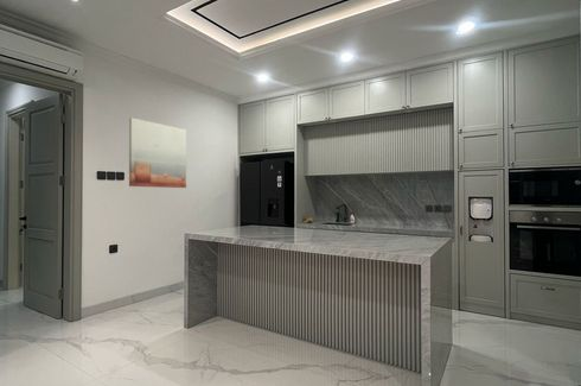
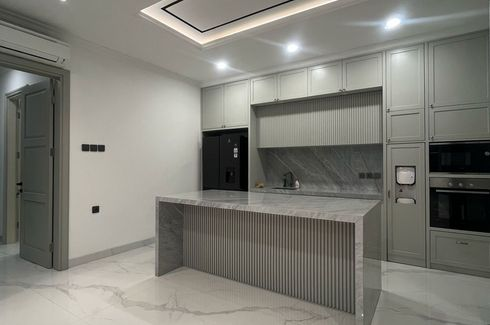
- wall art [128,116,187,189]
